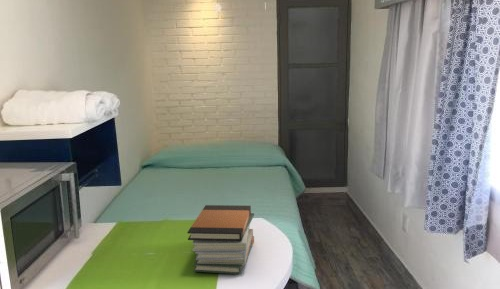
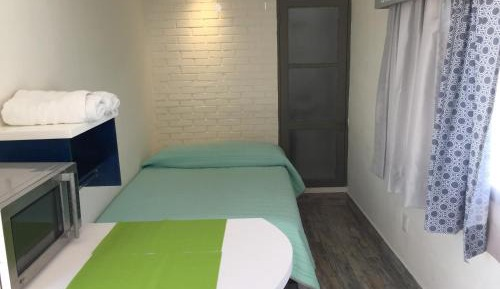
- book stack [186,204,255,275]
